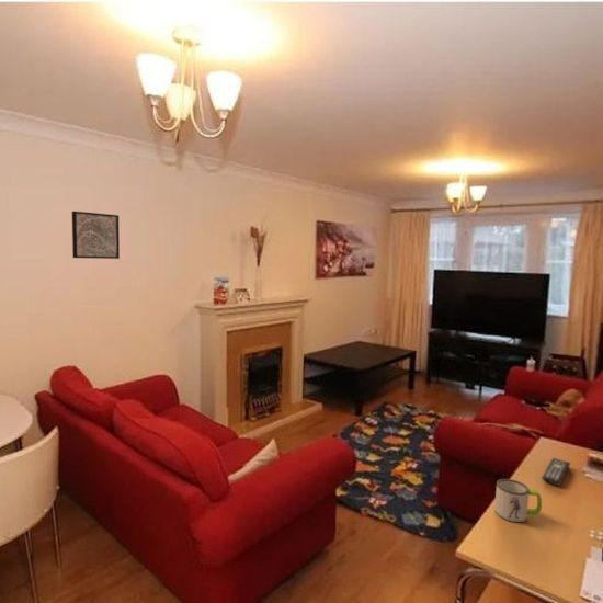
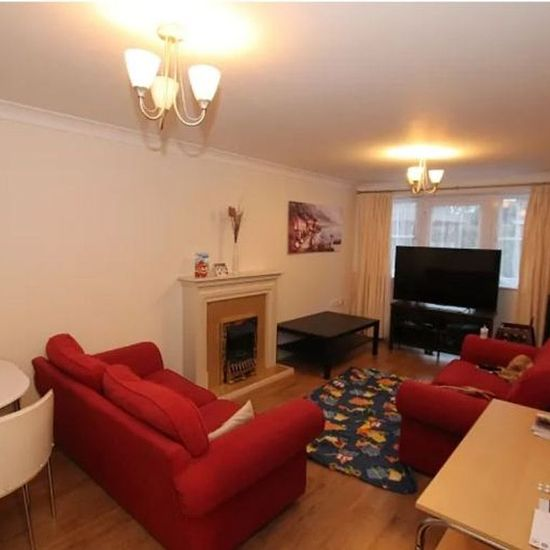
- mug [493,478,543,523]
- wall art [71,211,121,260]
- remote control [541,457,571,487]
